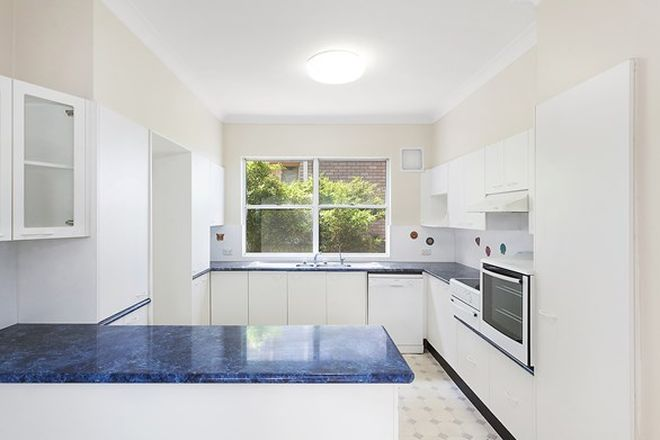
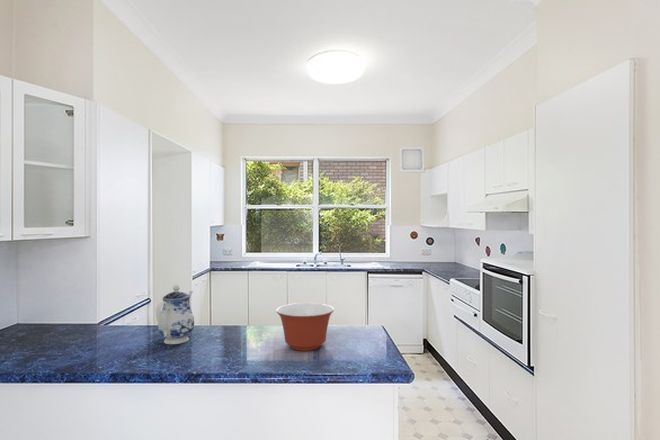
+ teapot [155,284,195,345]
+ mixing bowl [275,302,335,352]
